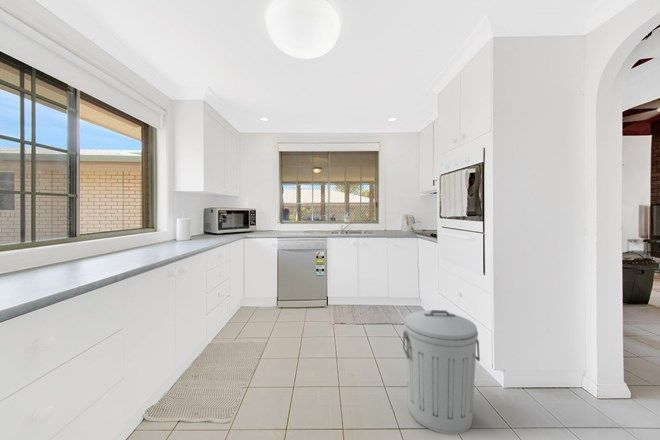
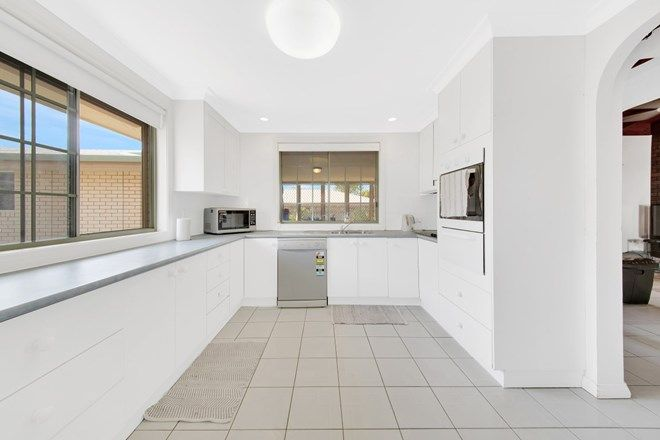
- trash can [402,309,481,435]
